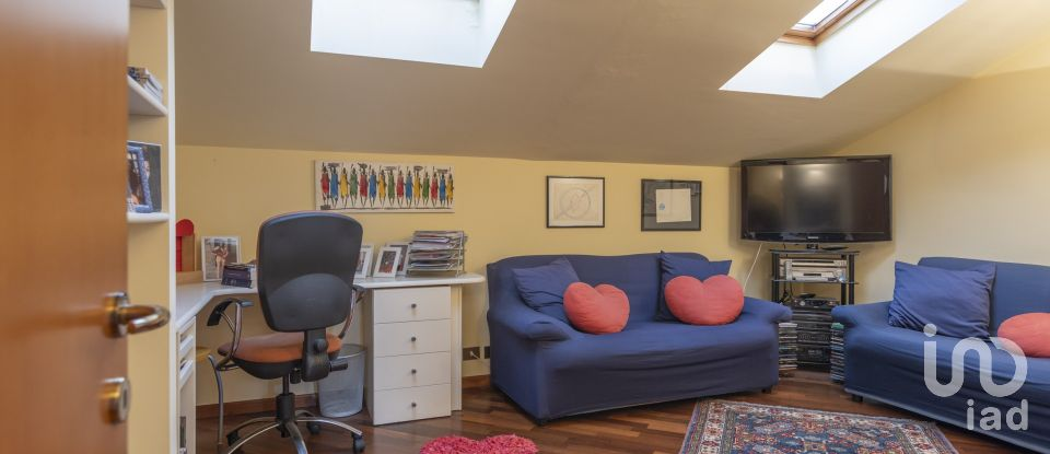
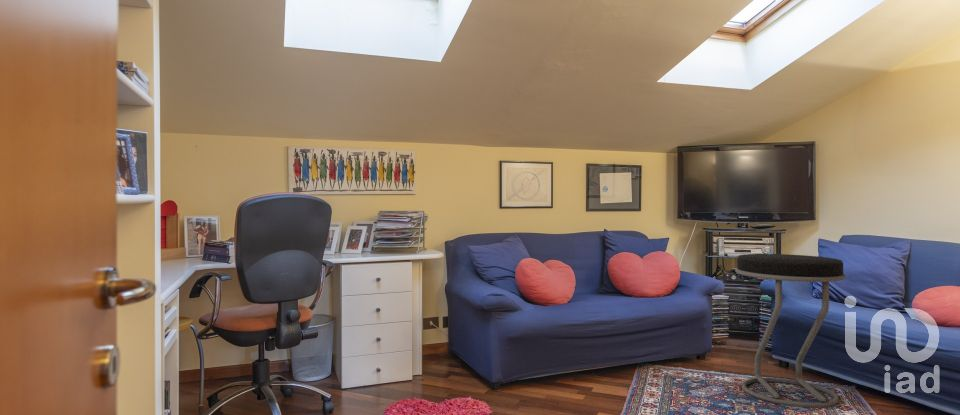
+ stool [734,253,847,408]
